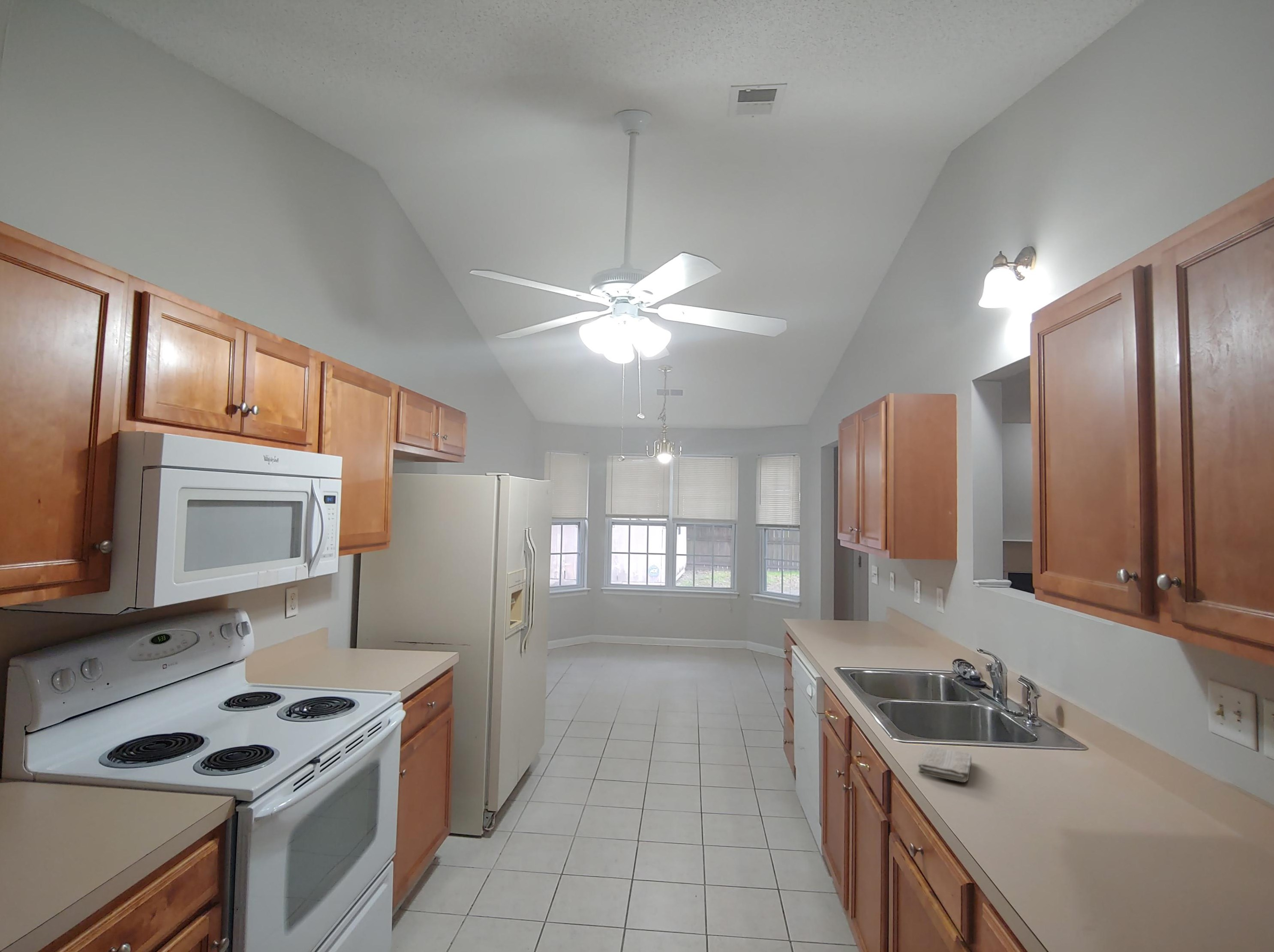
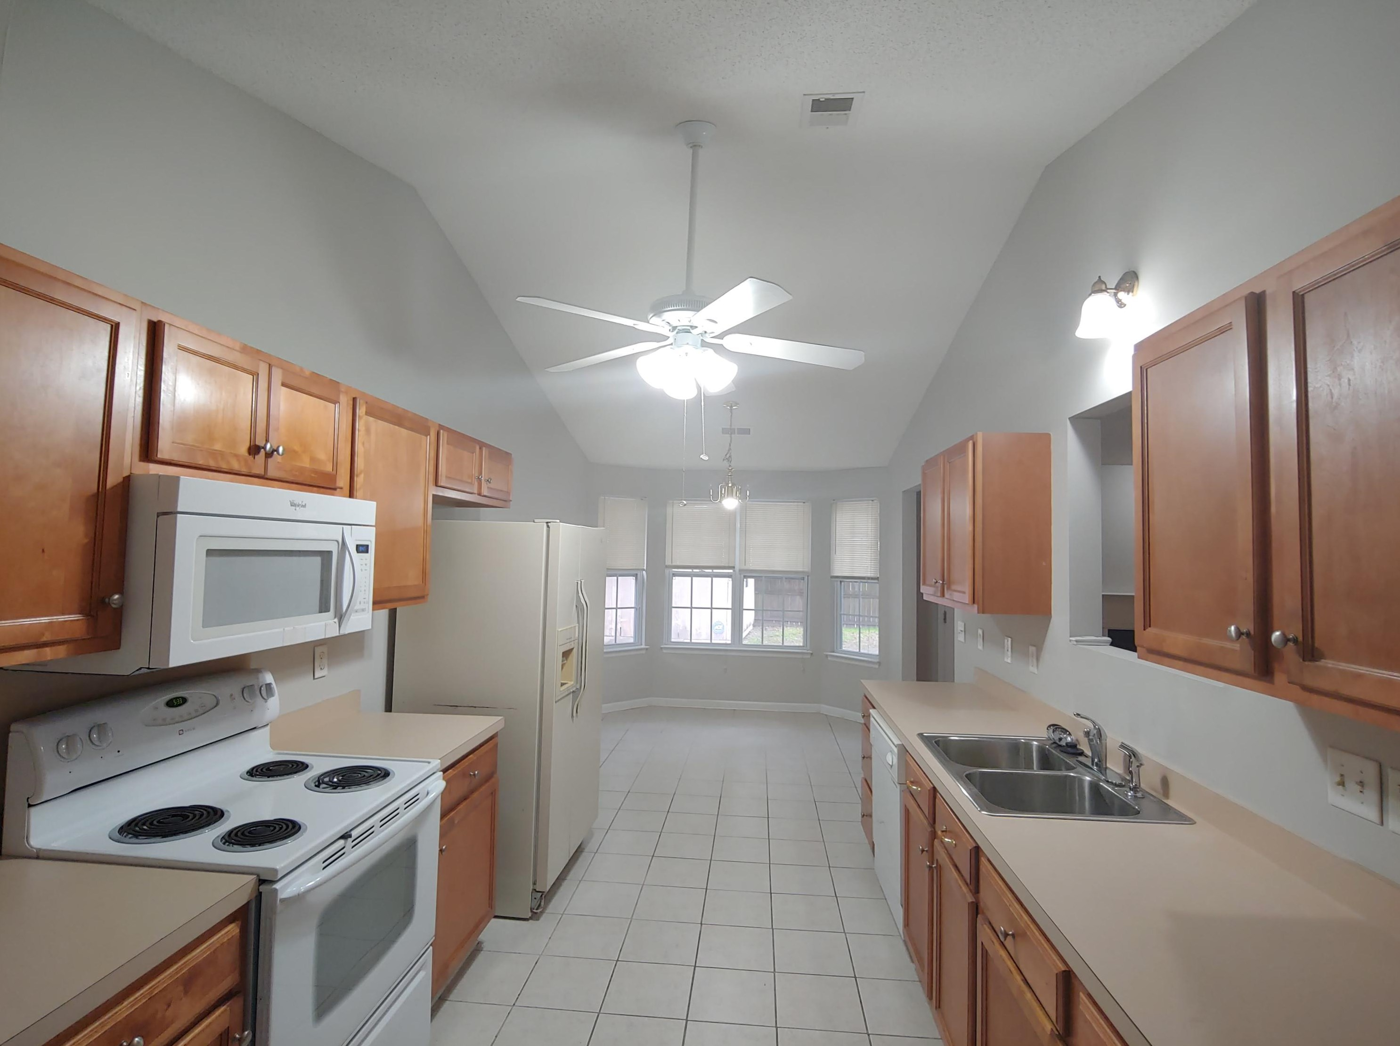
- washcloth [917,745,972,783]
